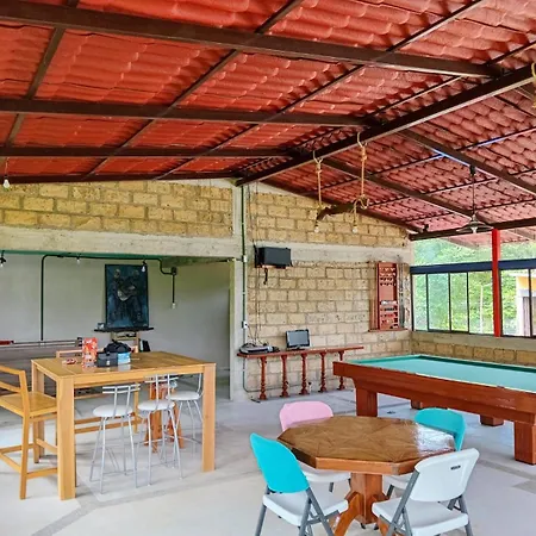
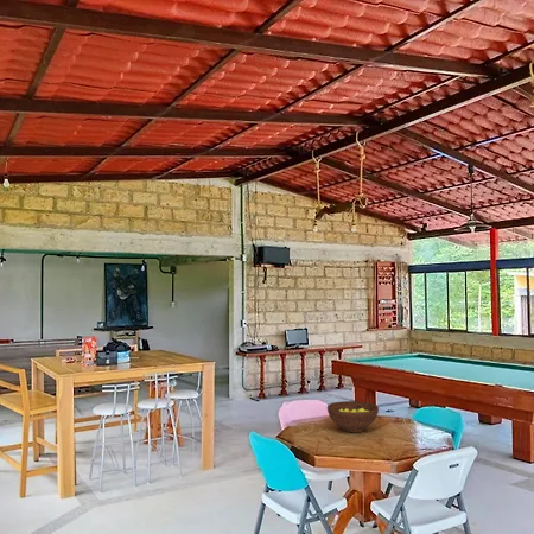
+ fruit bowl [326,400,380,433]
